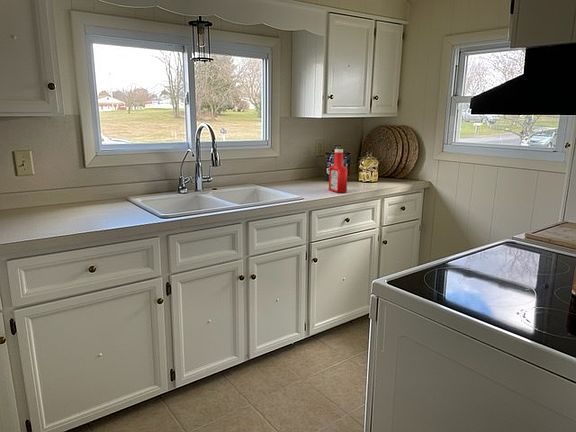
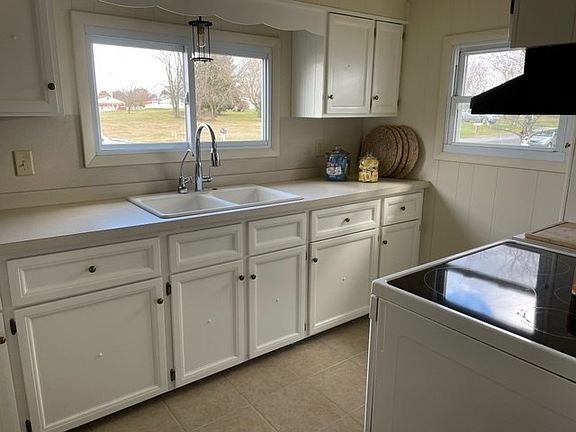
- soap bottle [328,148,349,194]
